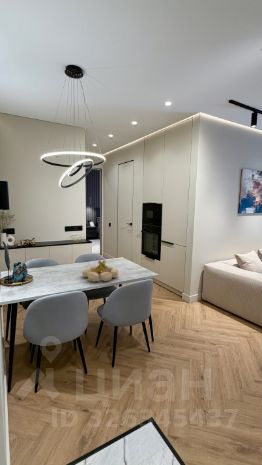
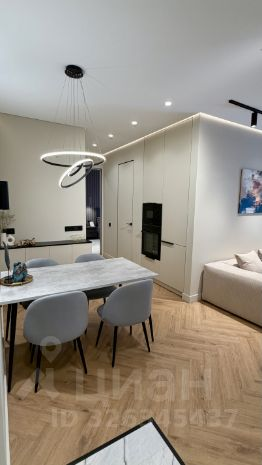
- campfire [81,259,120,283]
